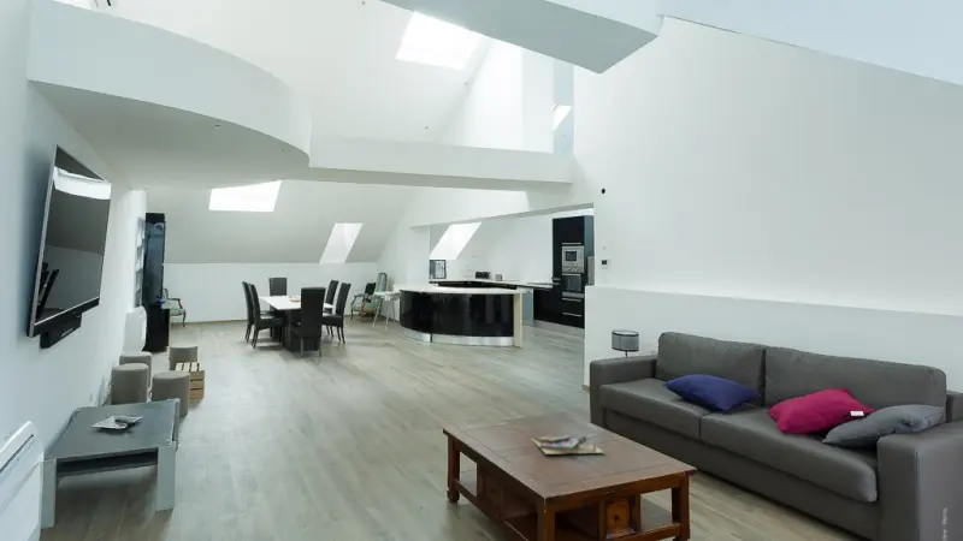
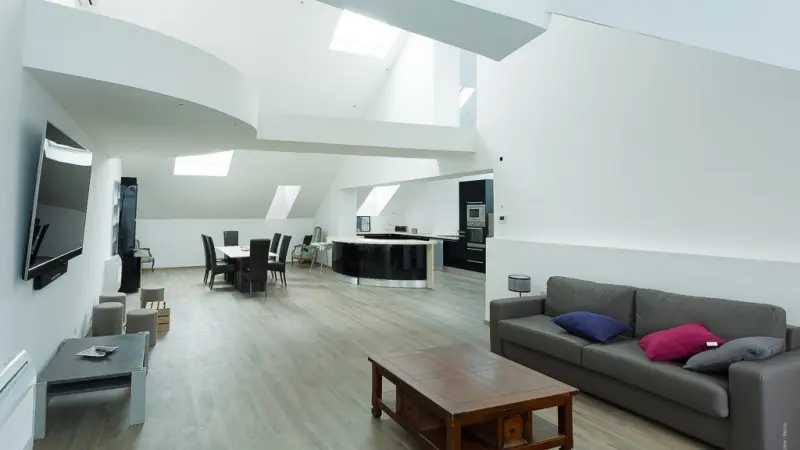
- video game cases [531,433,604,454]
